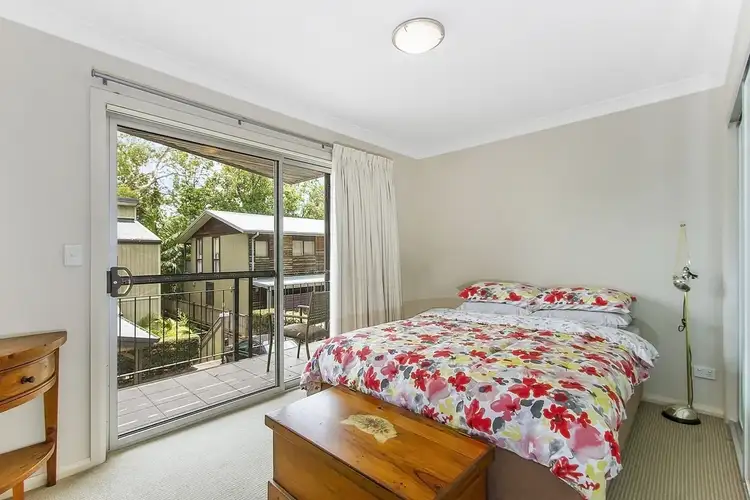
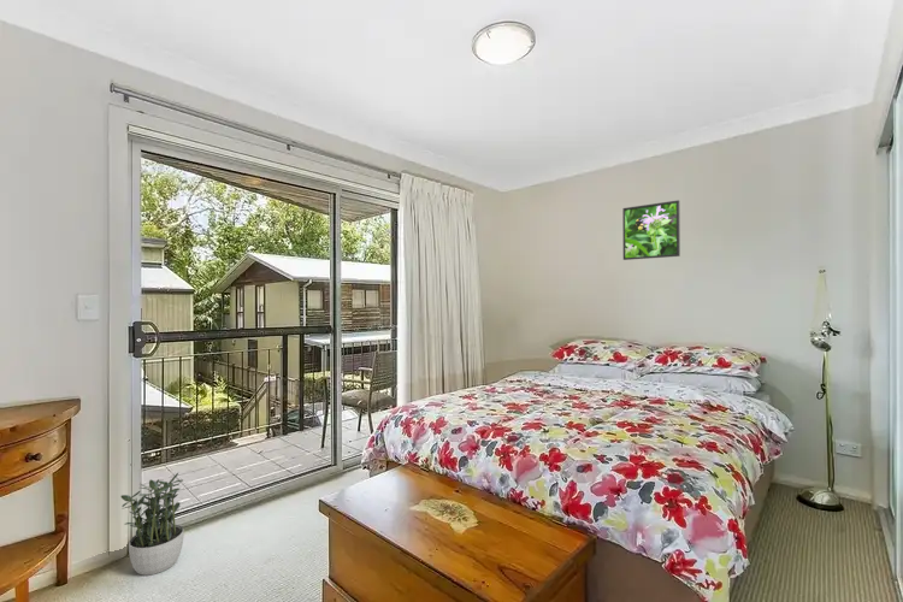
+ potted plant [120,472,185,577]
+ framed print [621,199,681,261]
